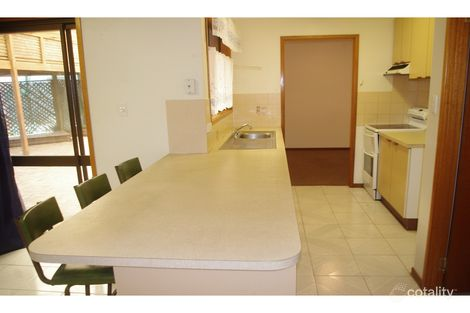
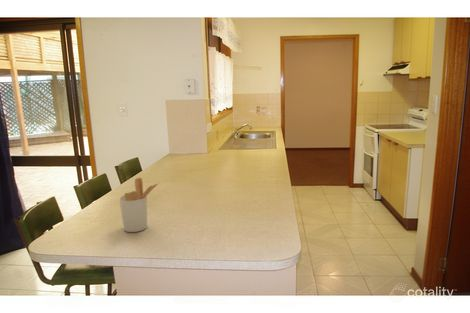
+ utensil holder [118,177,161,233]
